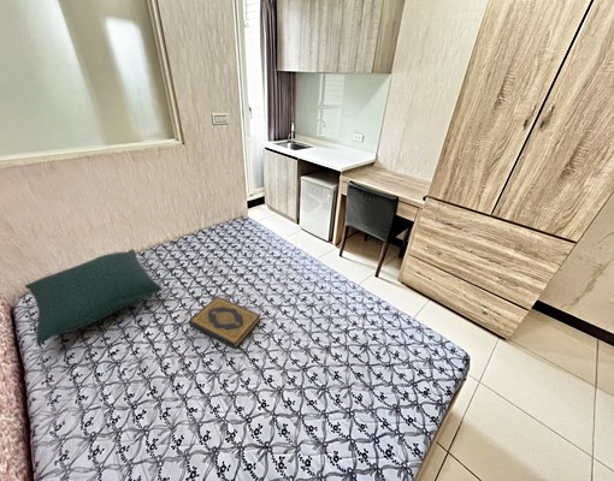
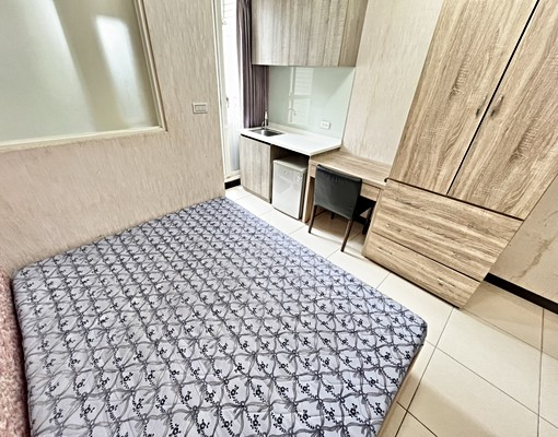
- hardback book [188,295,262,350]
- pillow [24,248,163,345]
